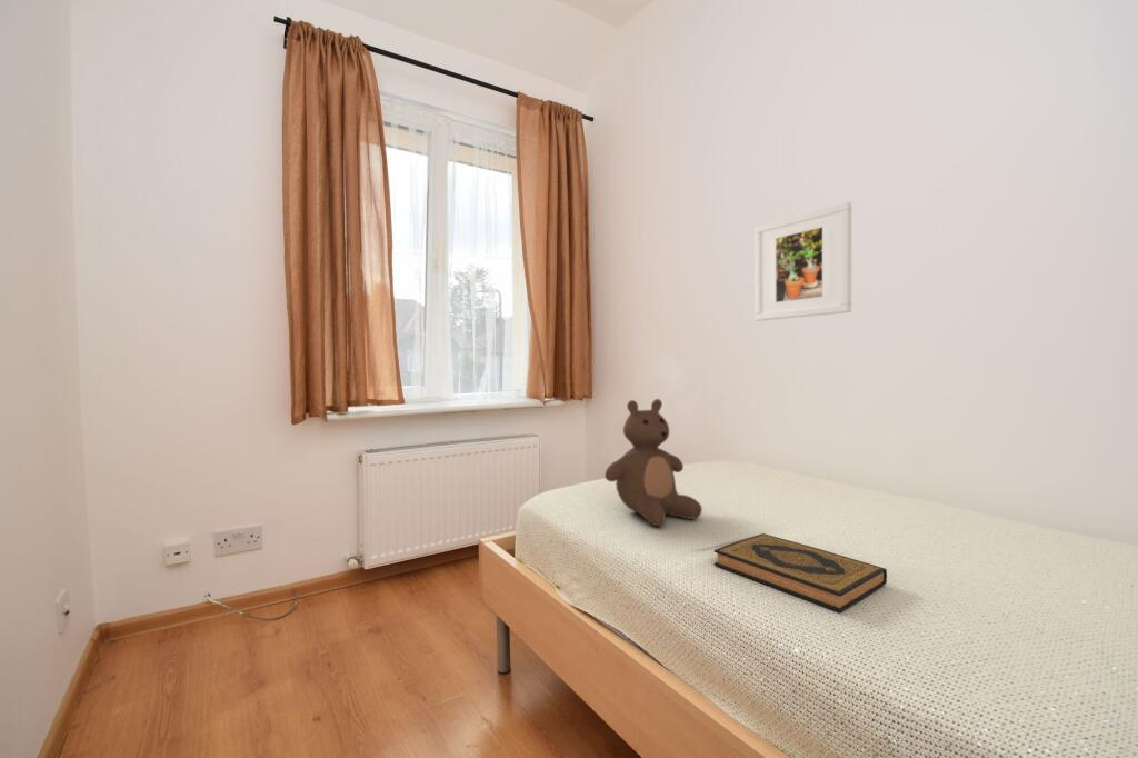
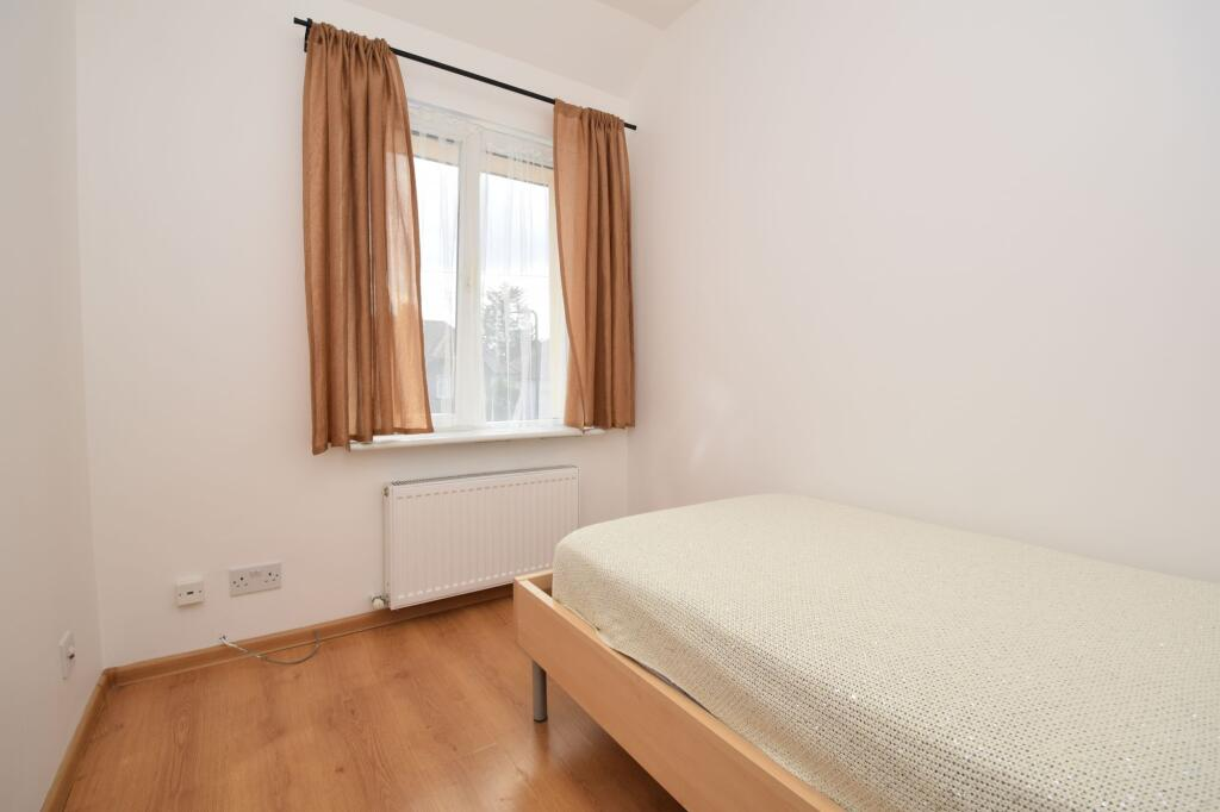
- teddy bear [603,398,703,527]
- hardback book [713,532,888,614]
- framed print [753,201,852,322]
